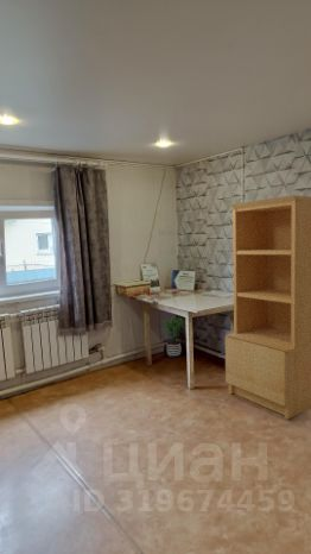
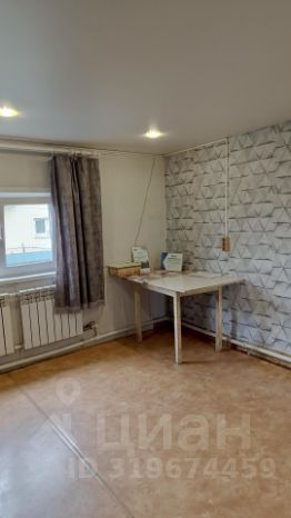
- potted plant [160,316,184,359]
- bookcase [224,194,311,421]
